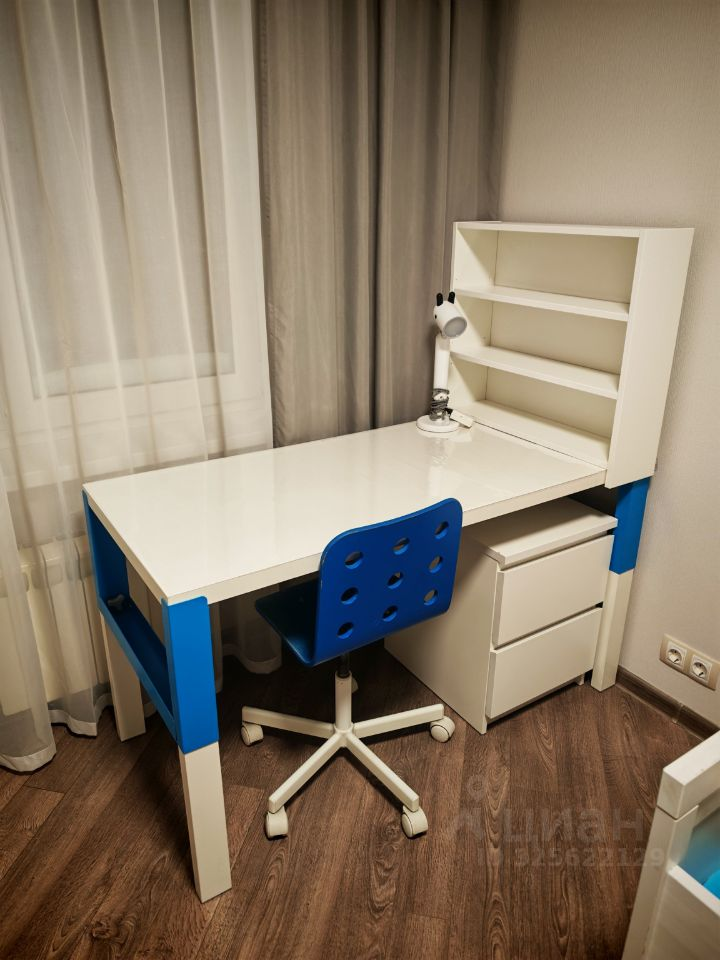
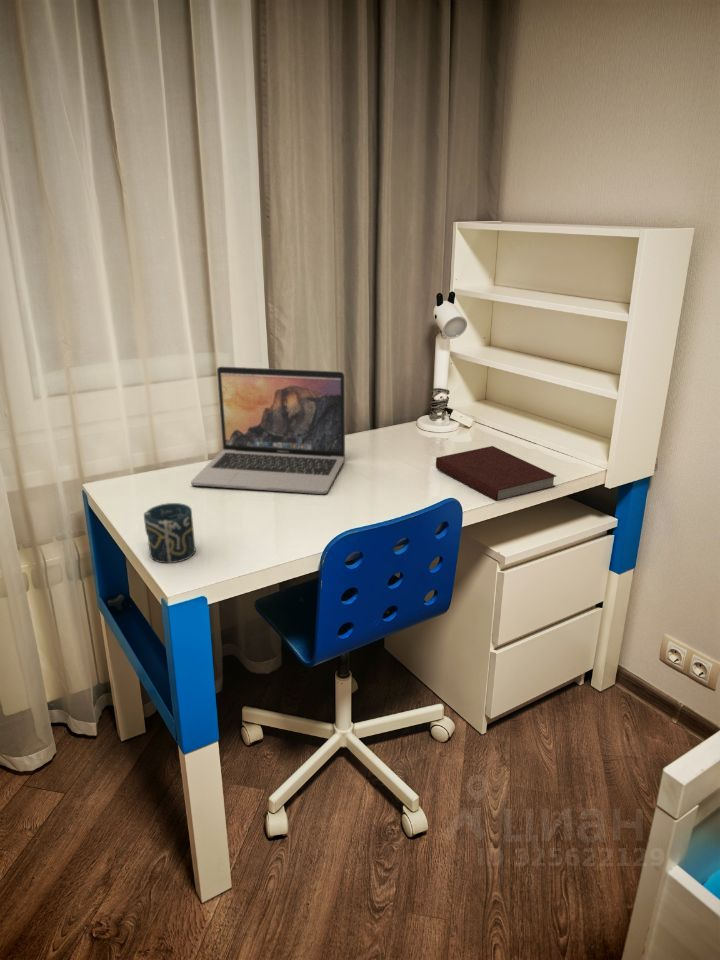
+ notebook [435,445,557,502]
+ laptop [190,365,346,495]
+ cup [143,502,196,564]
